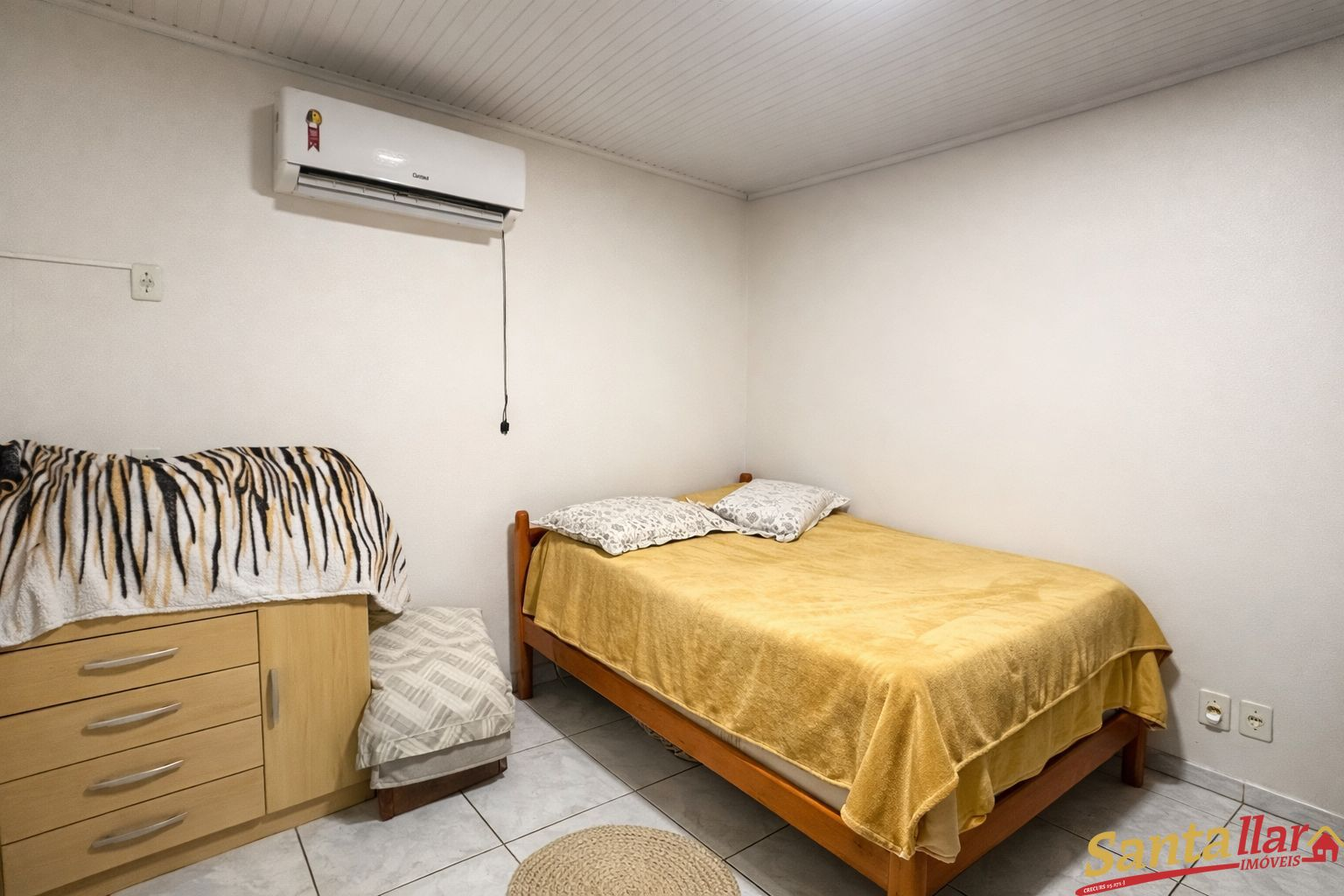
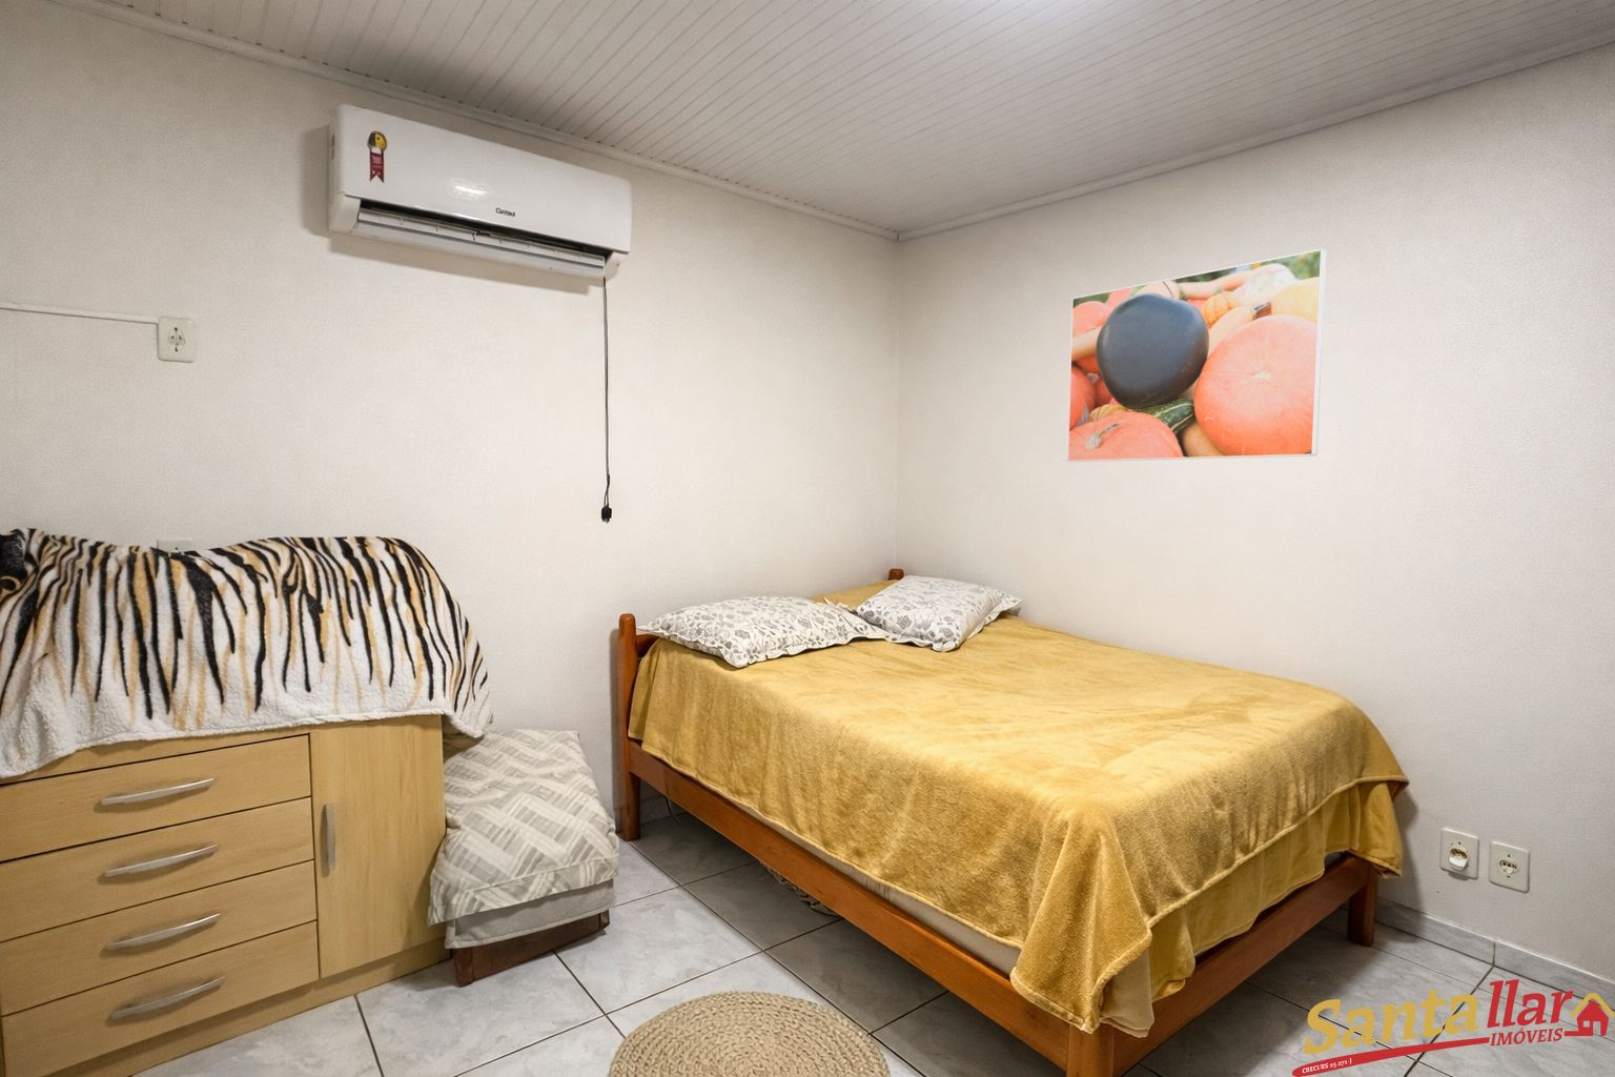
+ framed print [1066,249,1327,463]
